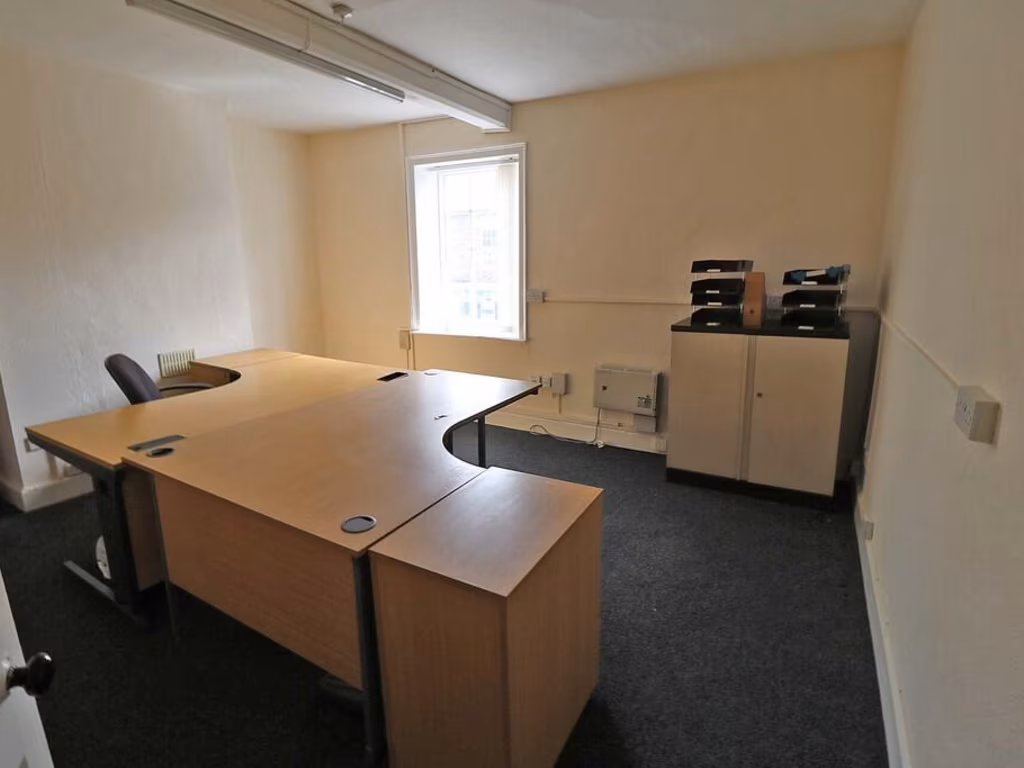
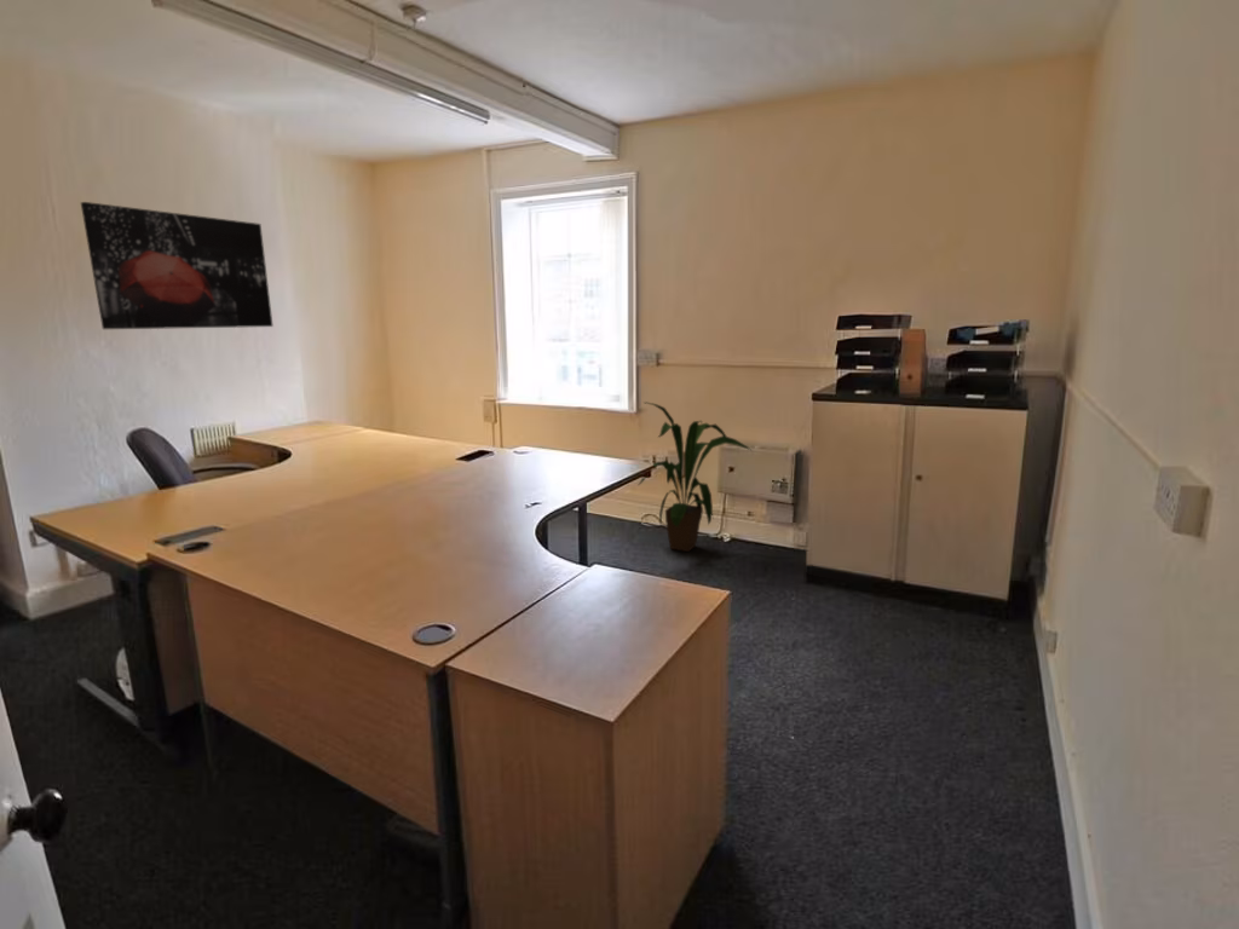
+ house plant [636,400,751,553]
+ wall art [80,201,275,330]
